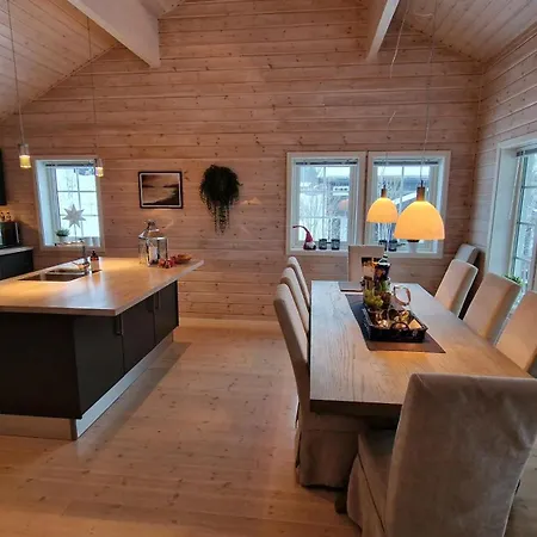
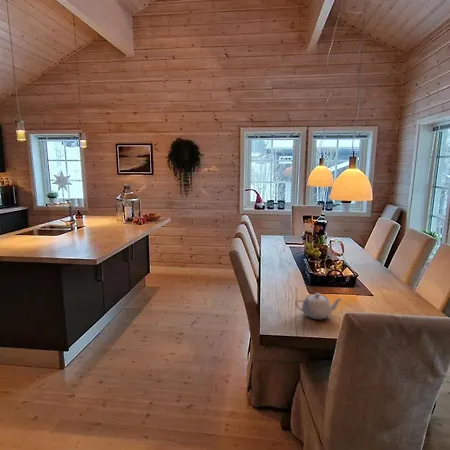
+ teapot [294,292,344,321]
